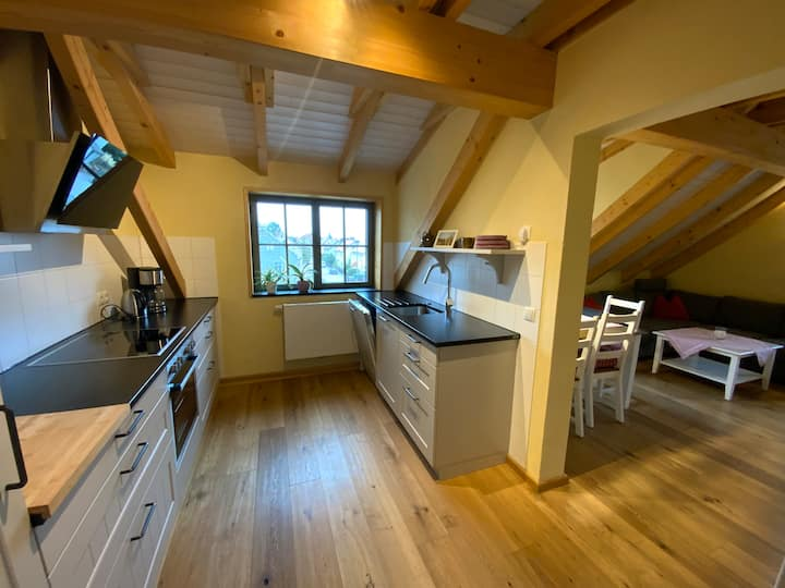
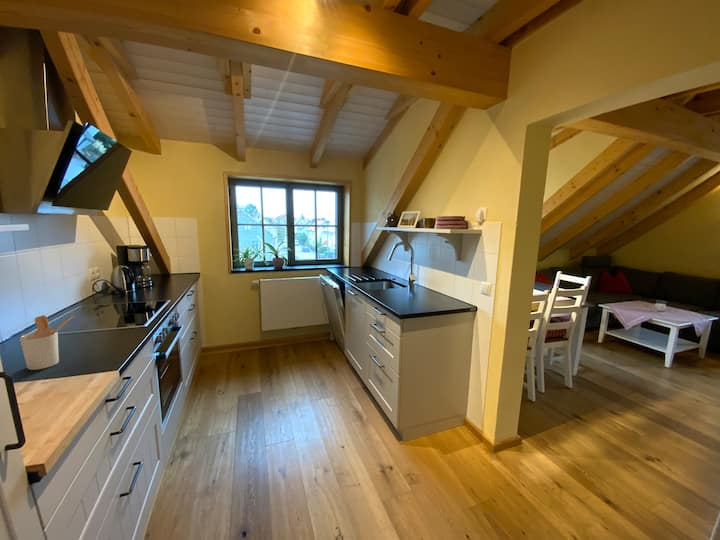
+ utensil holder [19,314,74,371]
